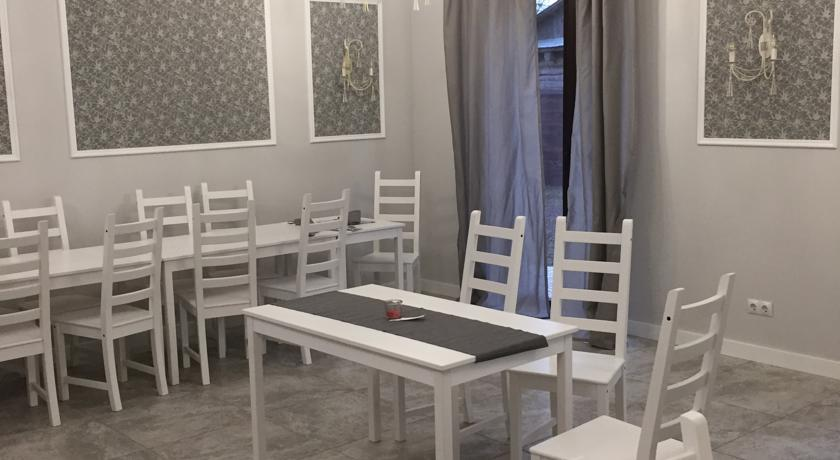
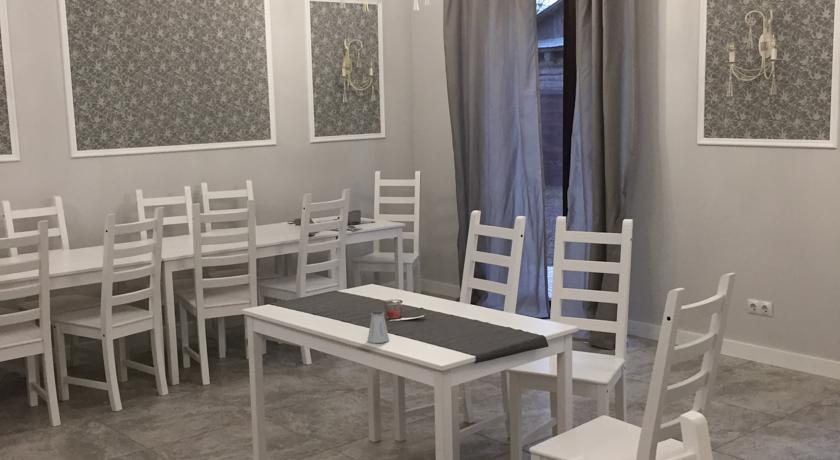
+ saltshaker [367,309,390,344]
